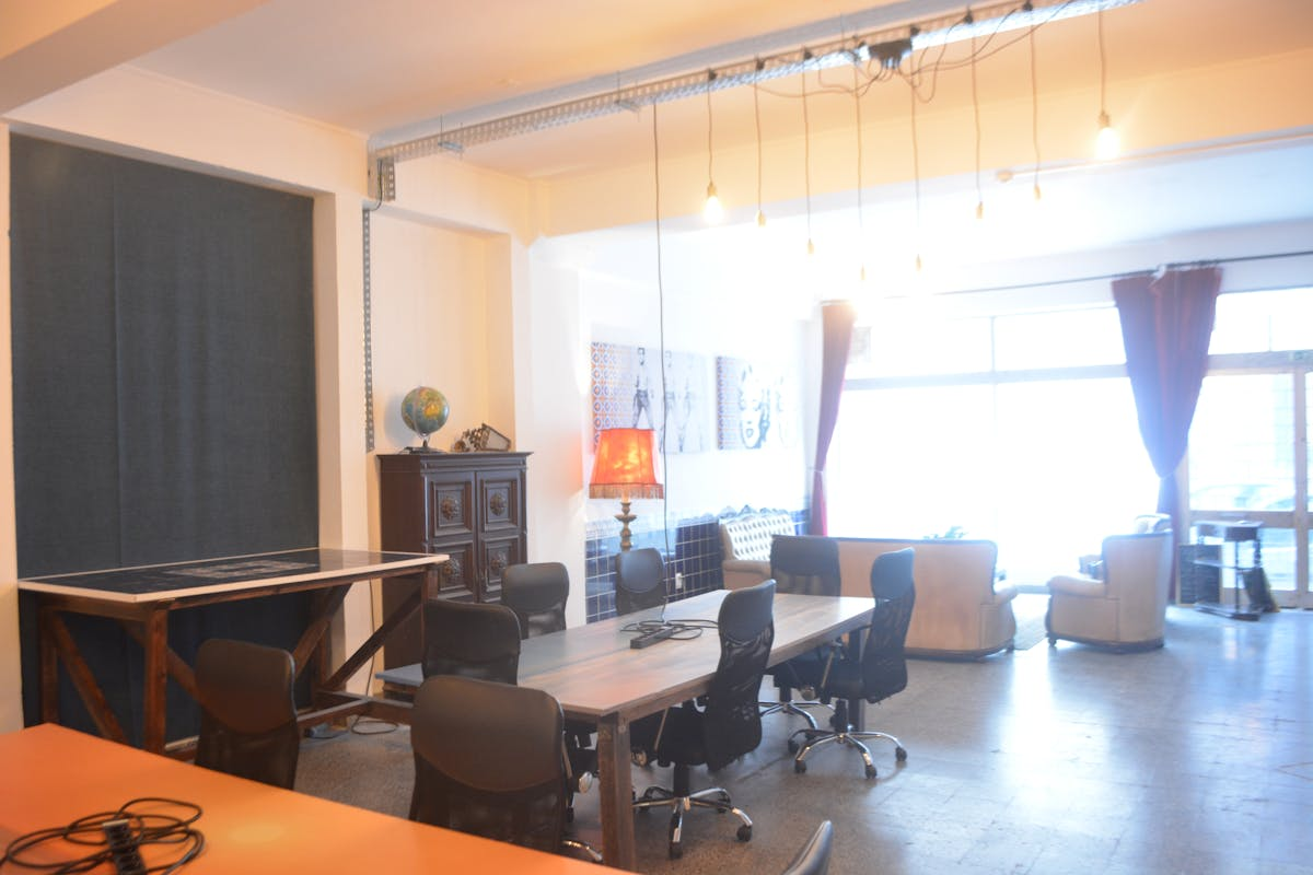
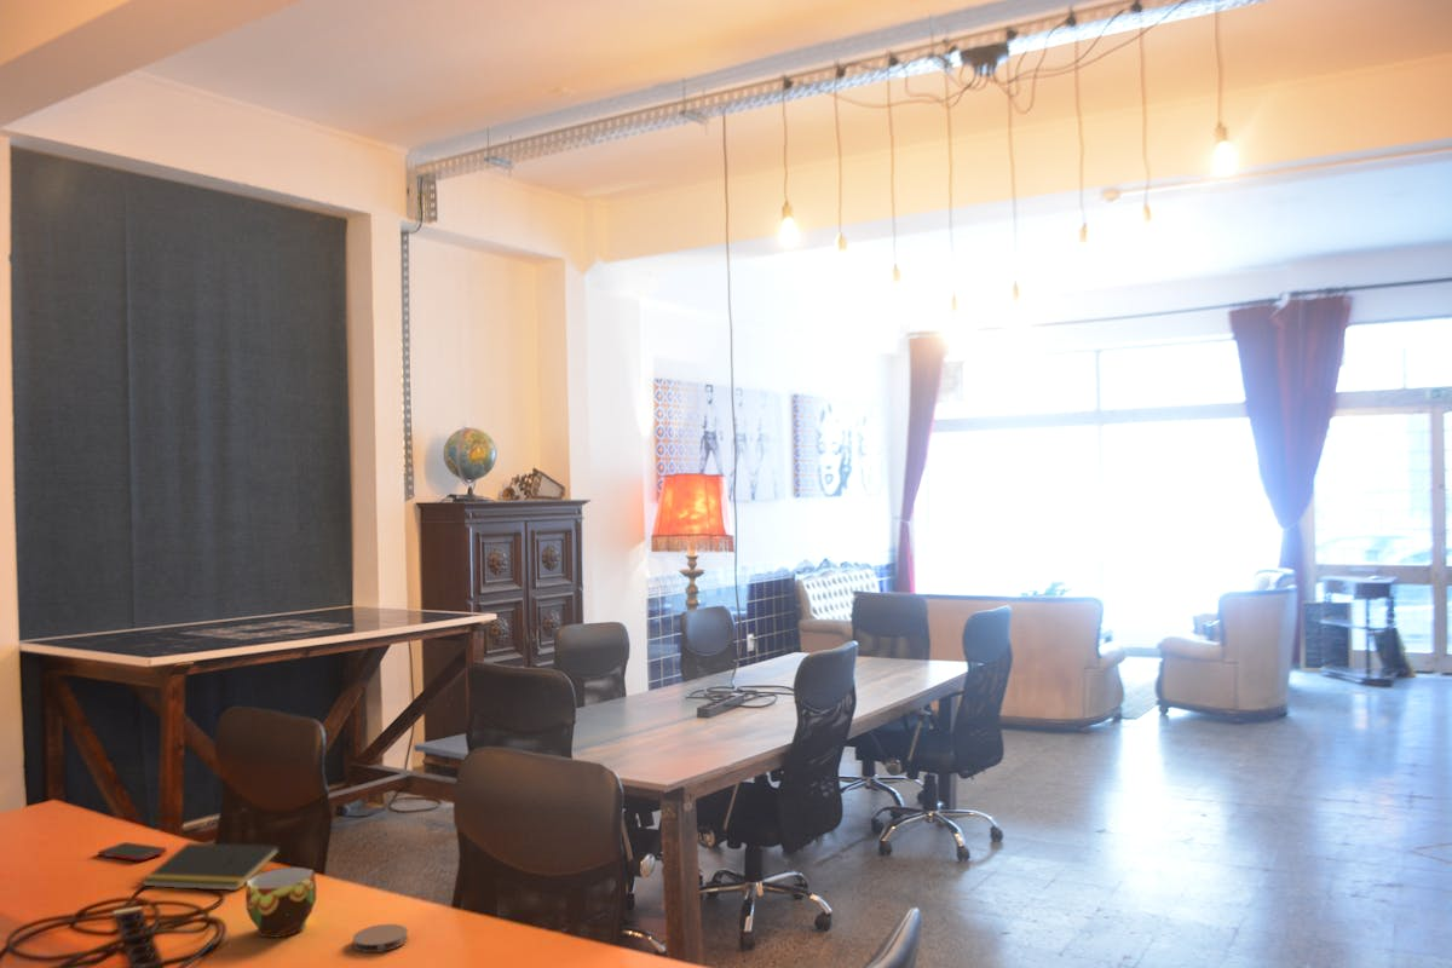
+ coaster [352,923,409,953]
+ cell phone [97,841,168,863]
+ notepad [140,842,281,892]
+ cup [244,866,318,939]
